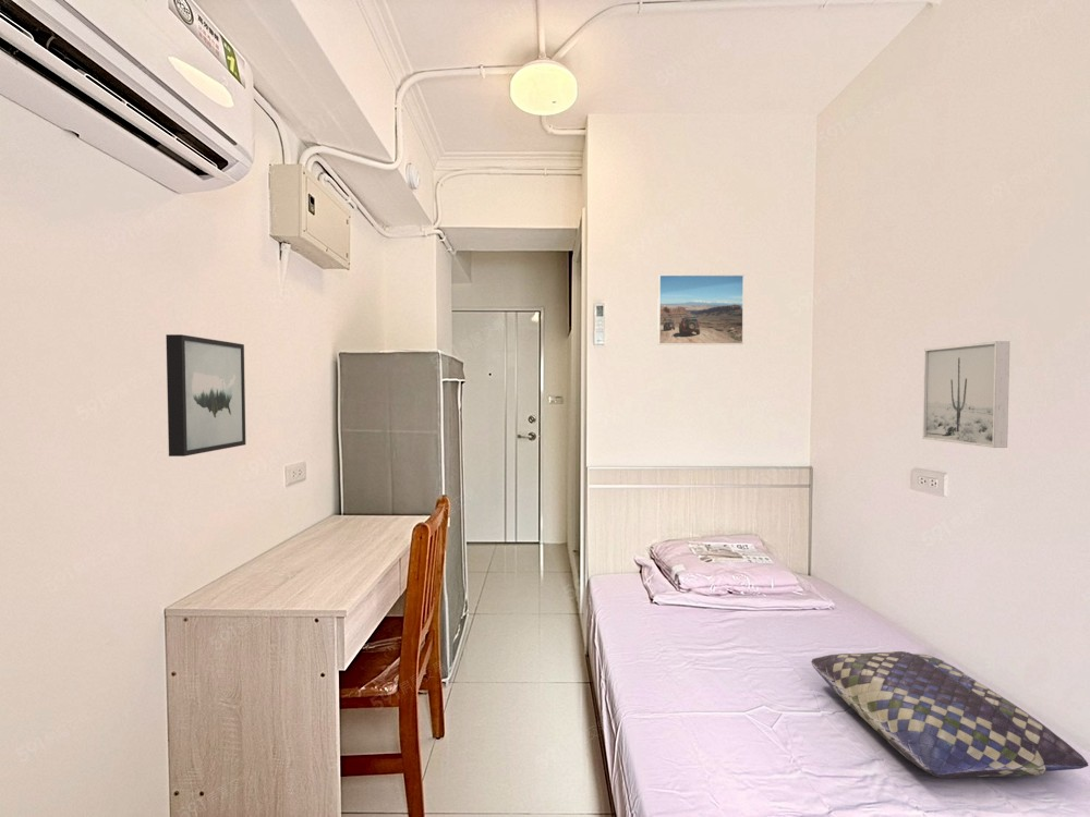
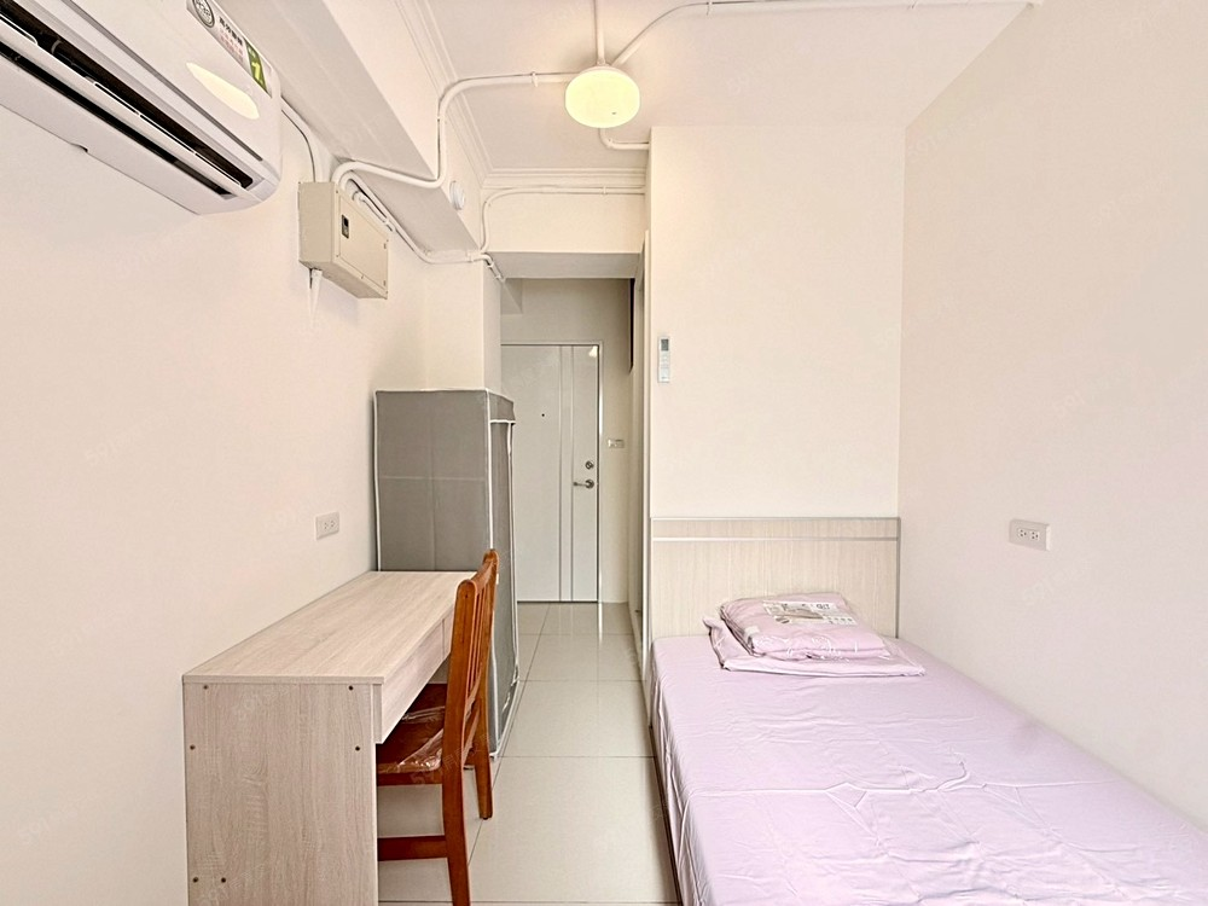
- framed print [656,273,744,345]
- wall art [165,333,246,458]
- cushion [810,650,1090,779]
- wall art [921,340,1010,449]
